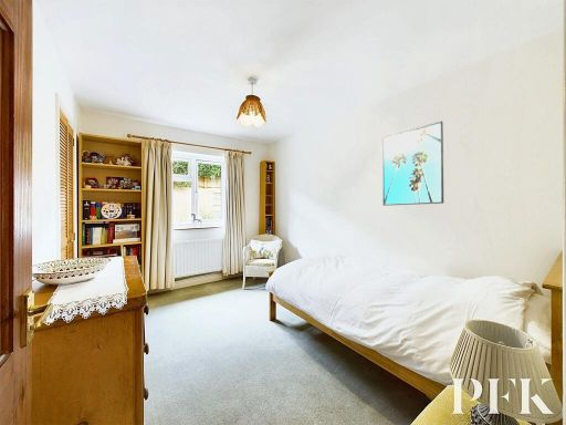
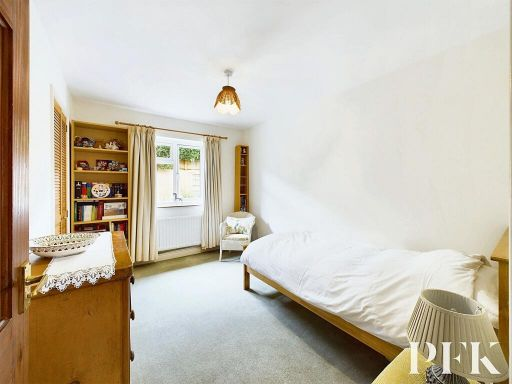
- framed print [381,121,444,207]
